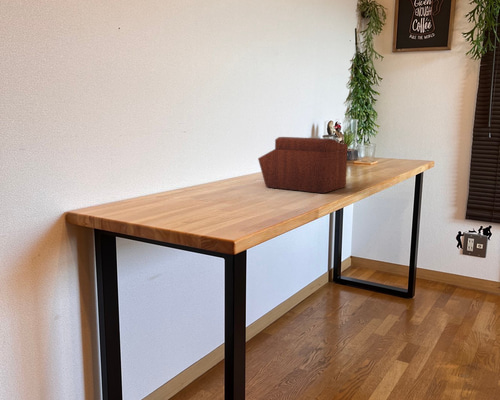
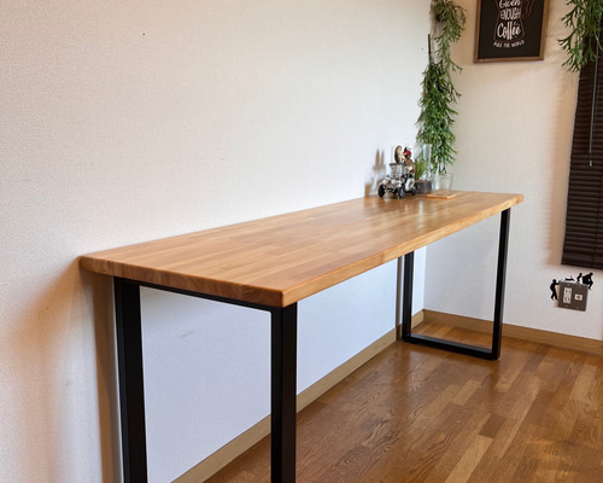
- sewing box [257,136,349,194]
